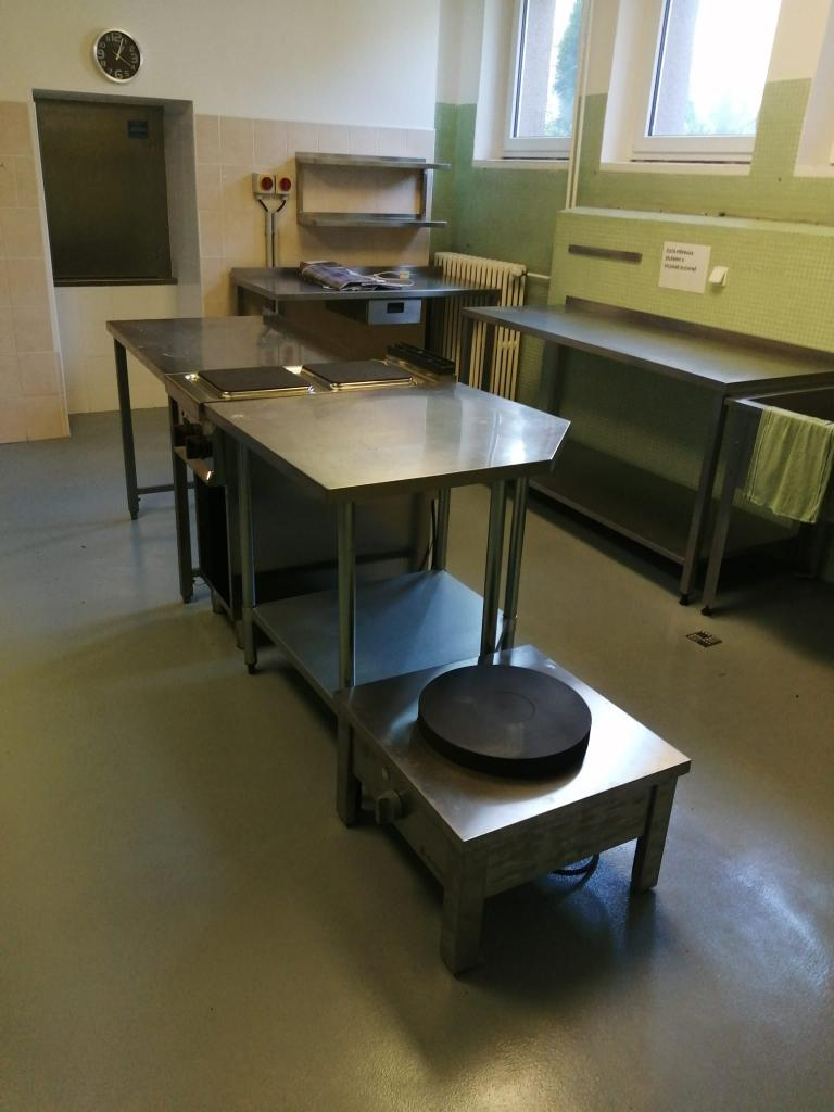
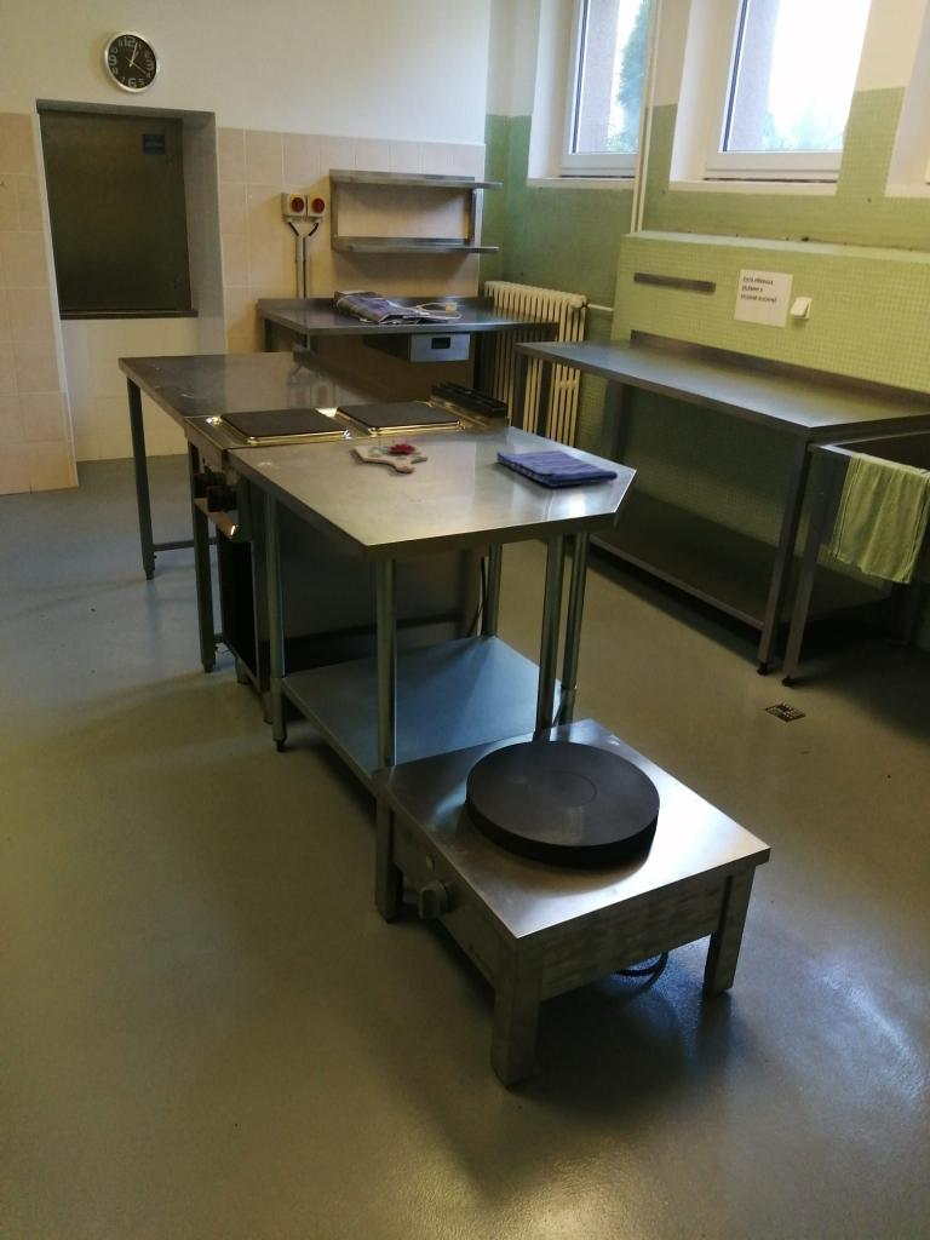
+ dish towel [495,449,619,488]
+ cutting board [352,438,429,472]
